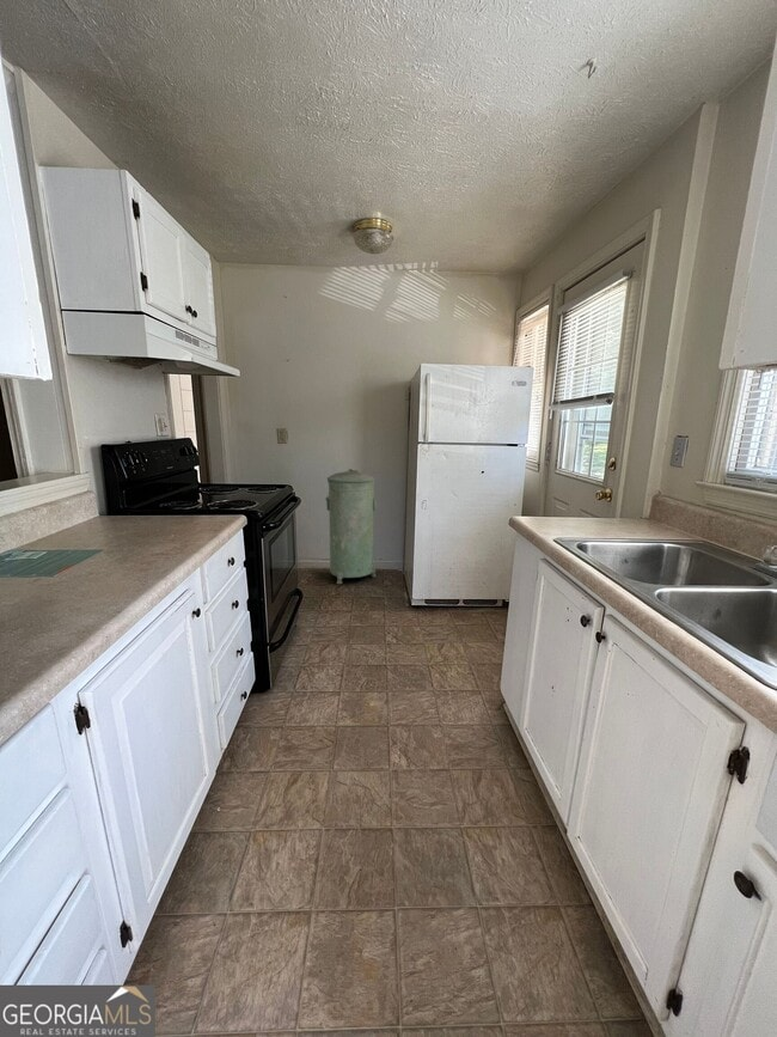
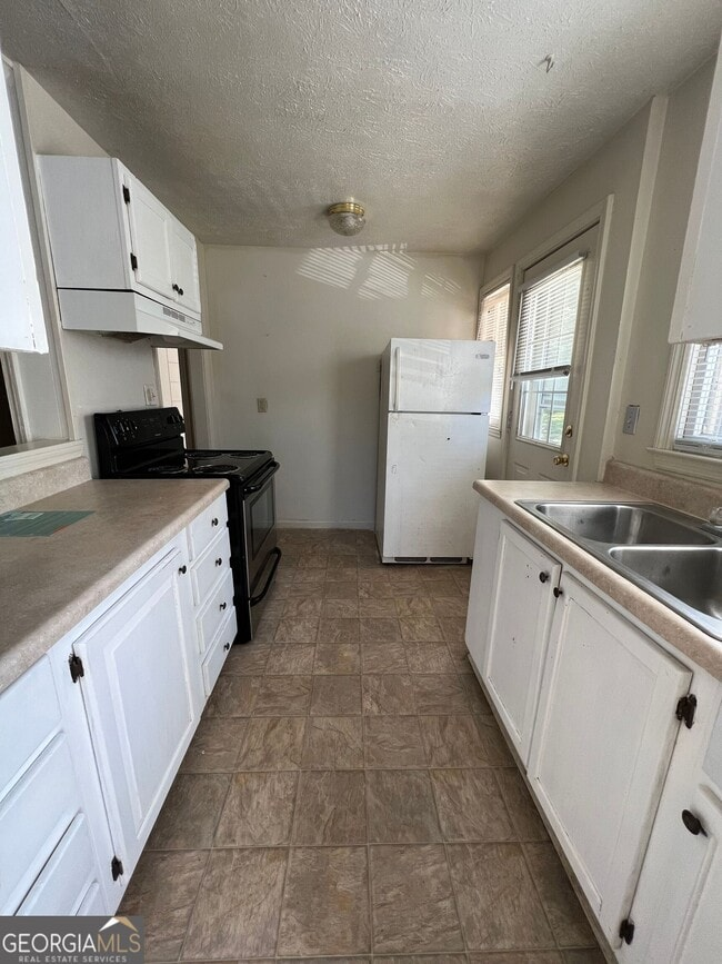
- trash can [324,468,379,585]
